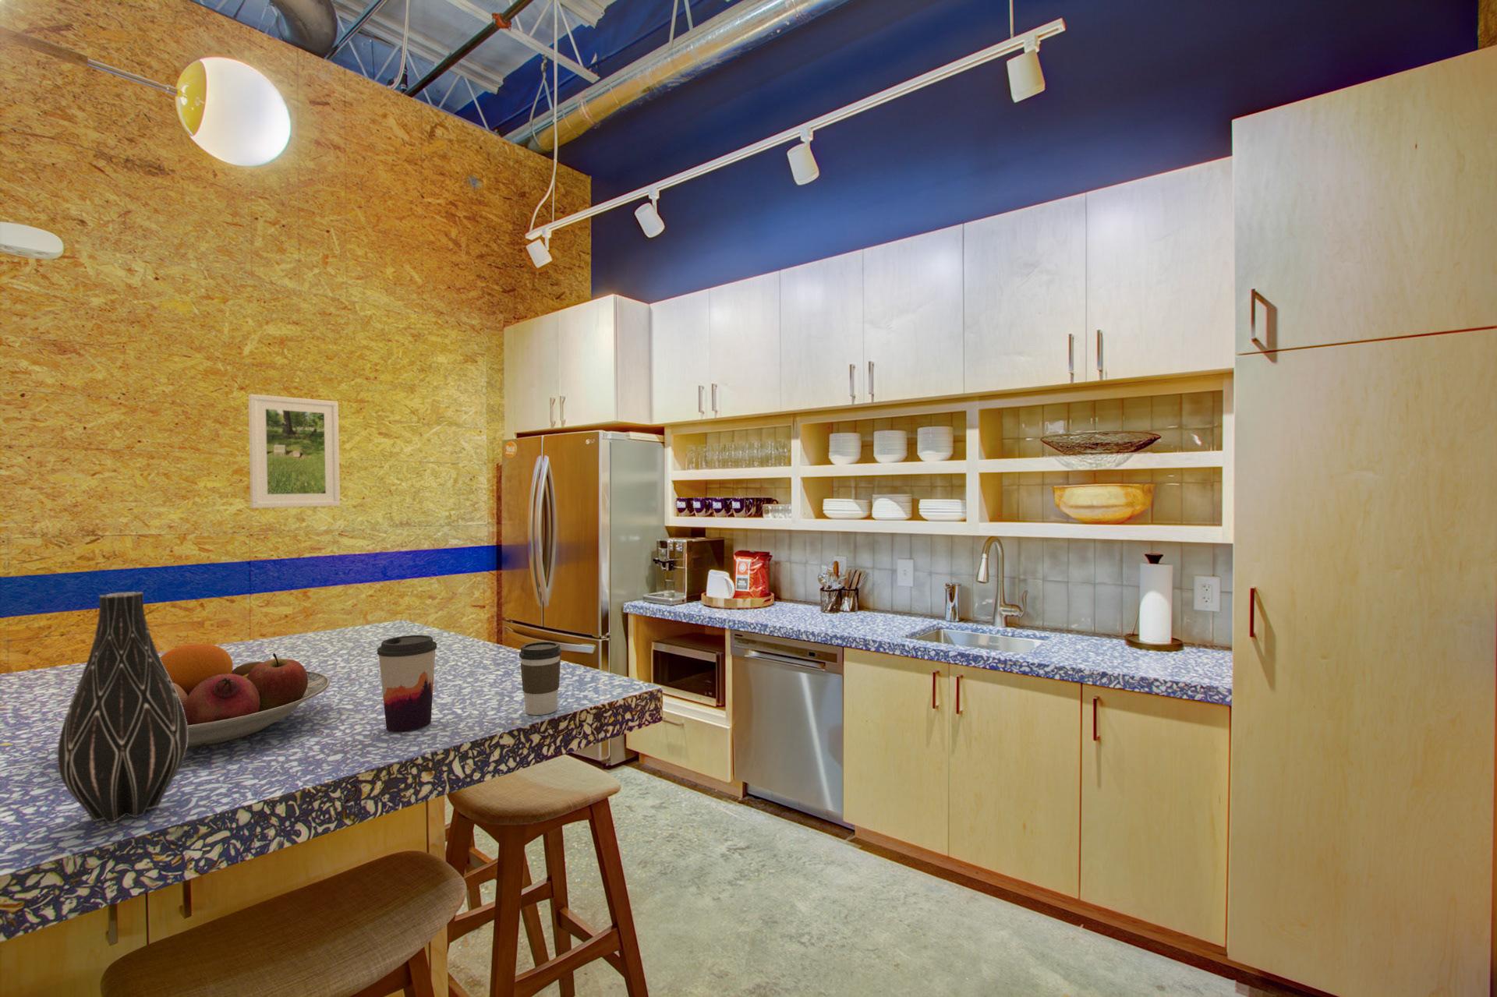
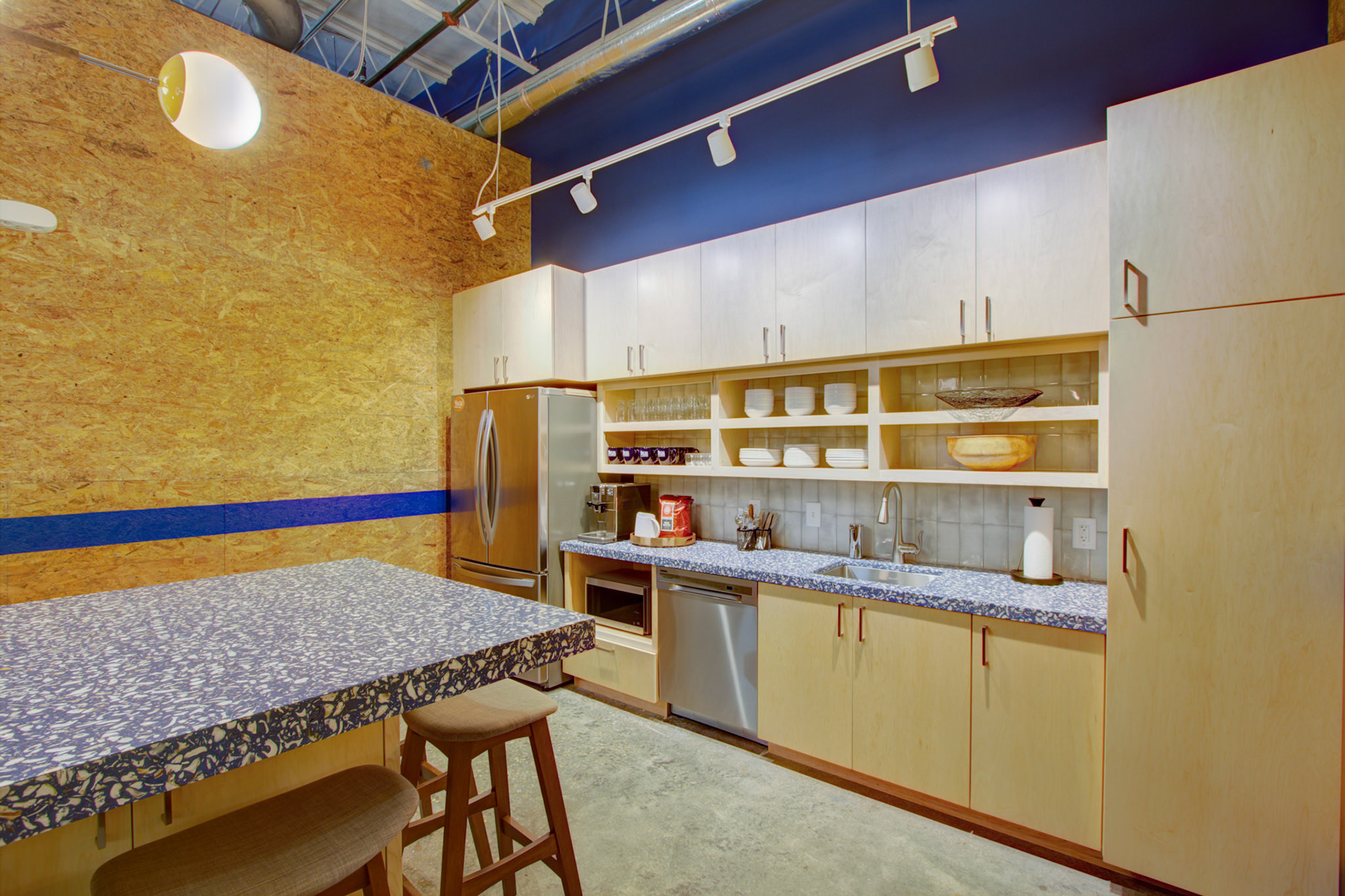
- fruit bowl [160,643,331,749]
- vase [57,591,188,823]
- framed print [248,394,341,509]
- coffee cup [376,634,437,733]
- coffee cup [519,641,562,715]
